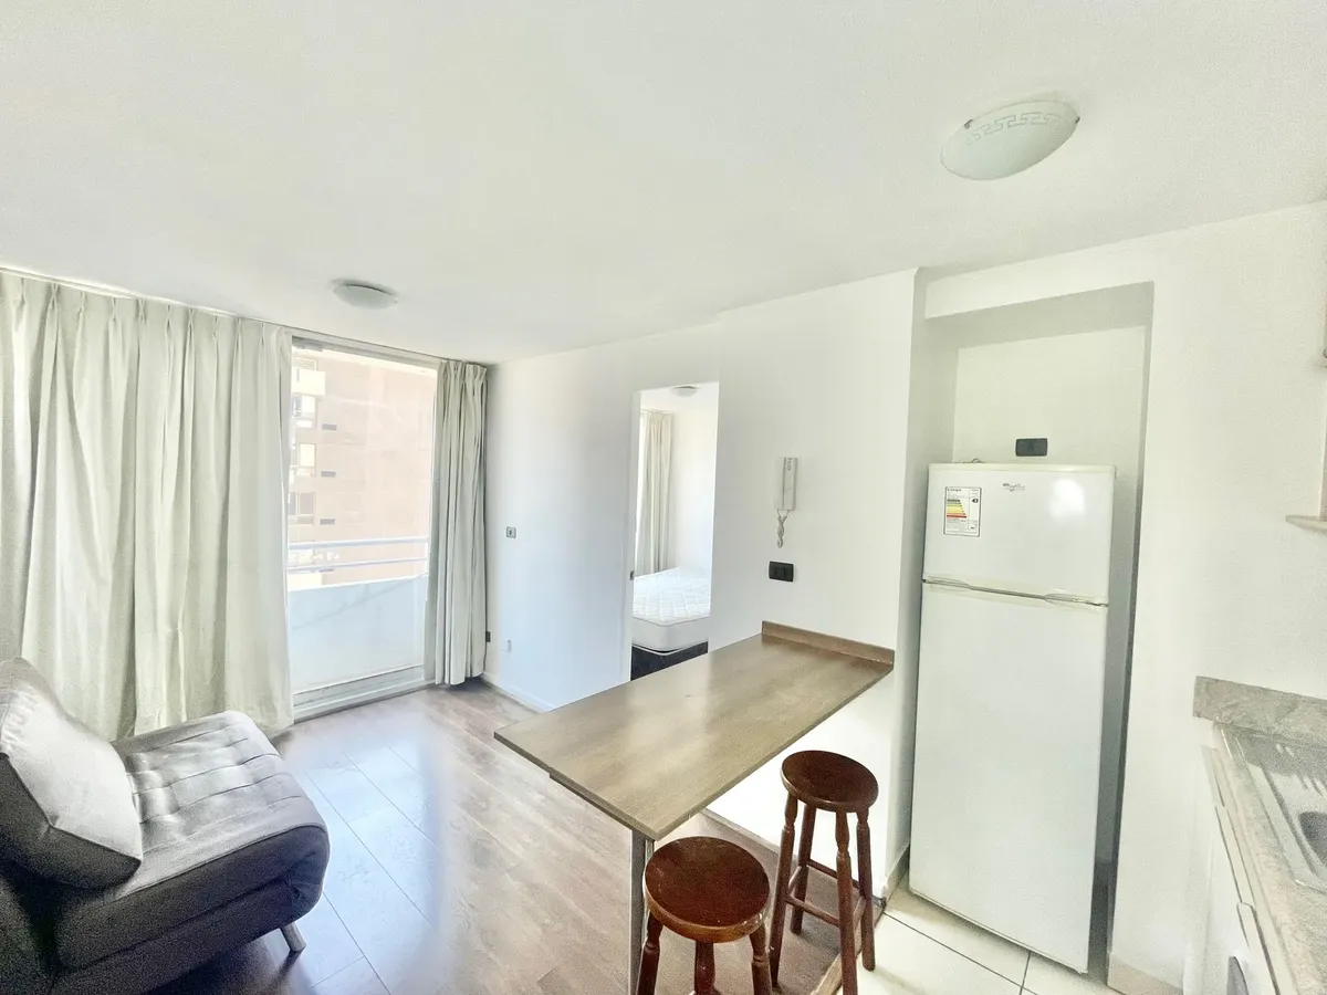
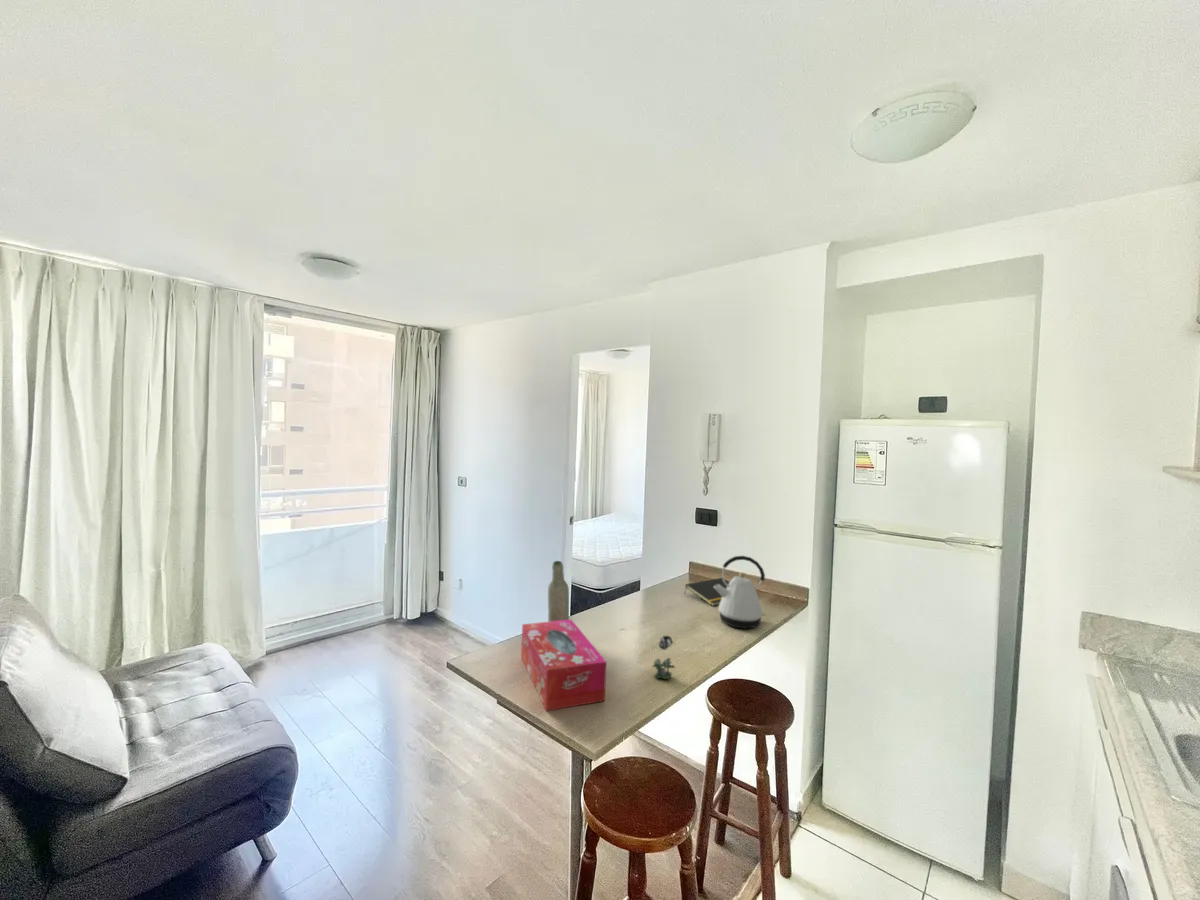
+ kettle [714,555,767,629]
+ tissue box [520,618,607,712]
+ notepad [683,577,730,607]
+ bottle [547,560,570,622]
+ flower [652,635,676,680]
